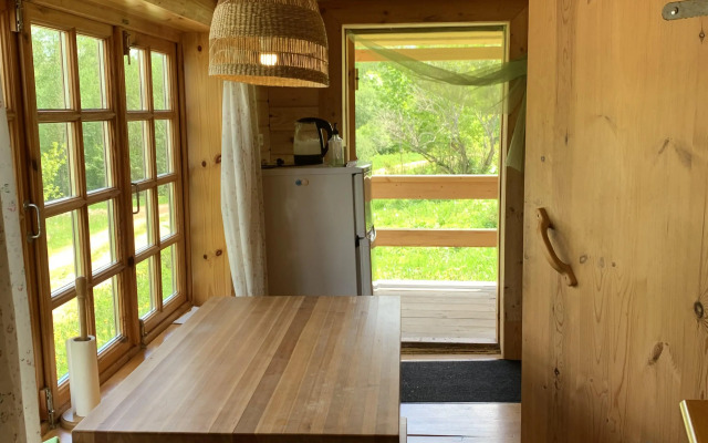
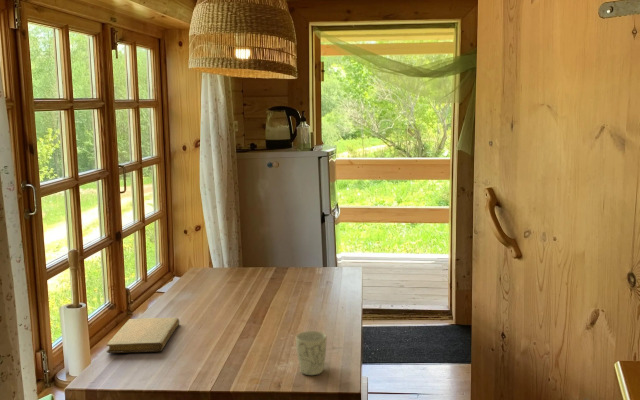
+ mug [295,330,328,376]
+ notebook [106,317,180,354]
